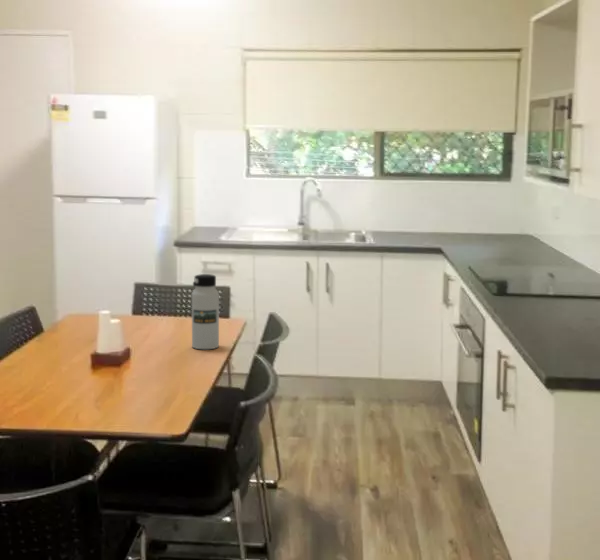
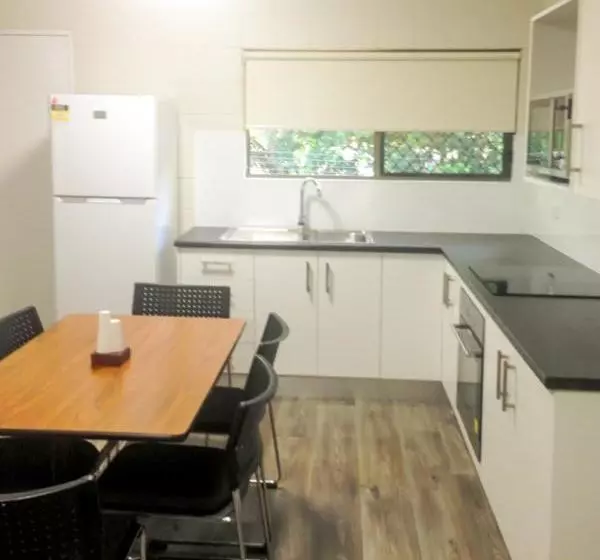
- water bottle [191,273,220,350]
